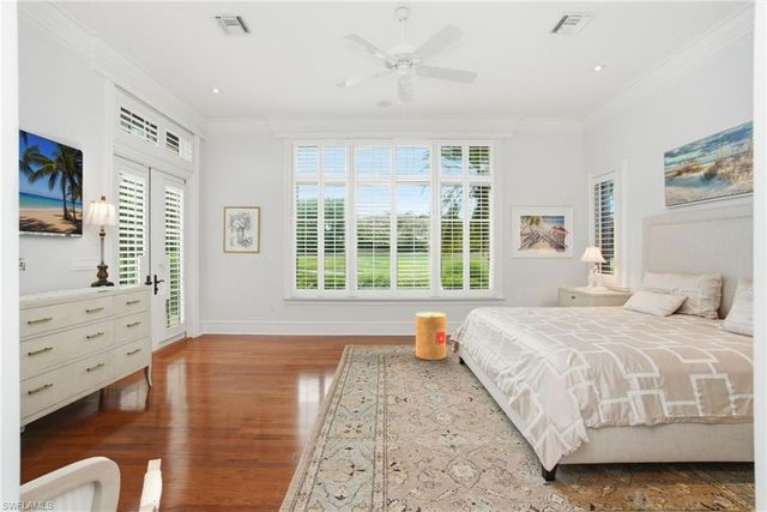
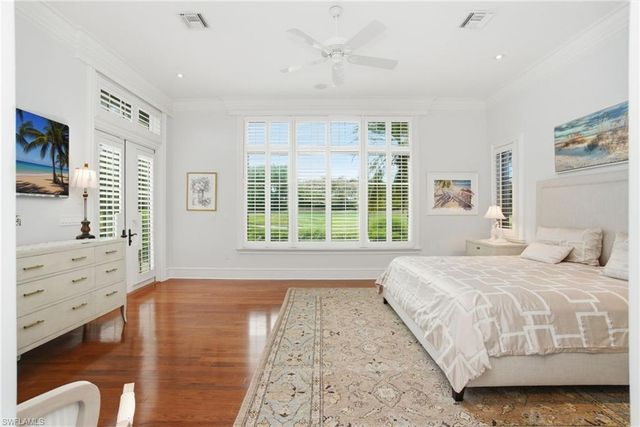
- basket [415,311,447,361]
